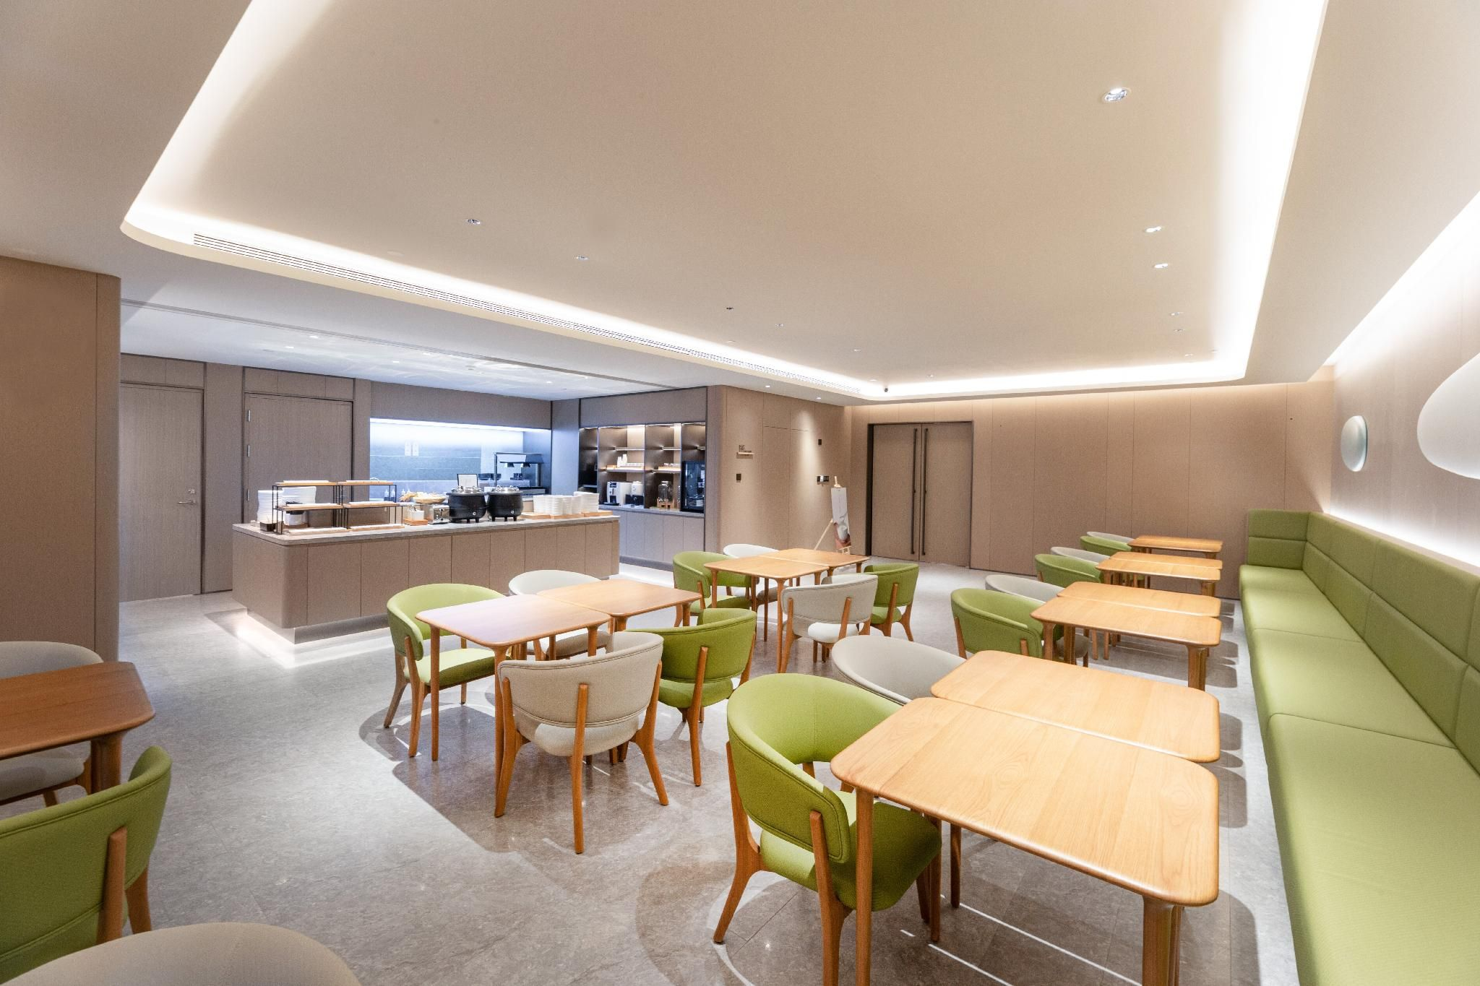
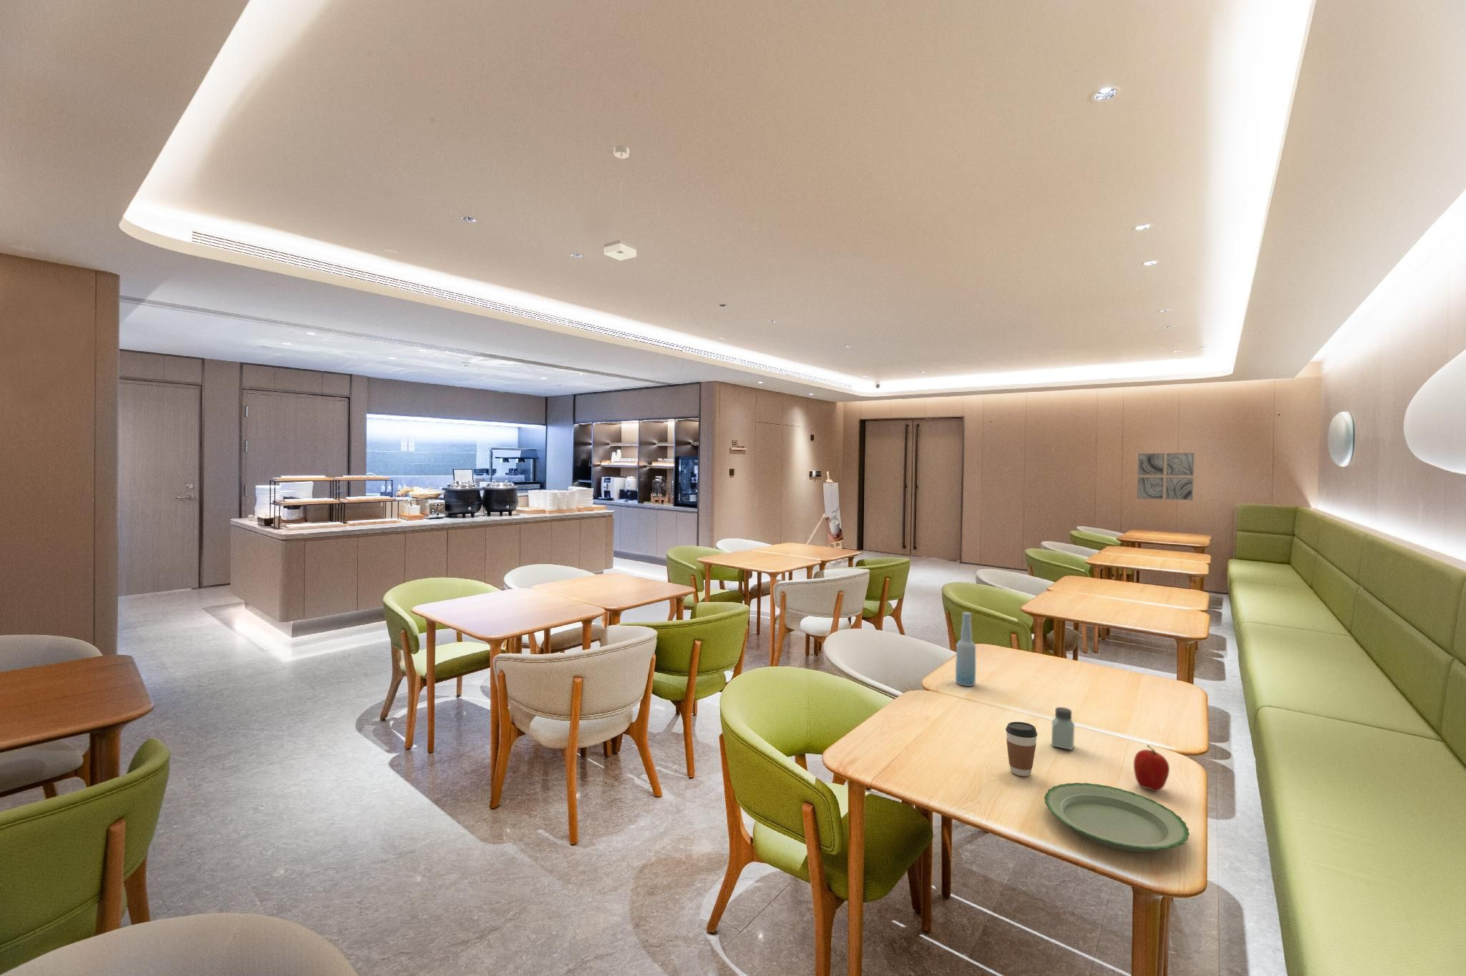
+ fruit [1134,744,1171,792]
+ bottle [955,611,977,687]
+ saltshaker [1051,707,1075,751]
+ wall art [1136,452,1195,501]
+ pendant lamp [604,145,637,261]
+ plate [1044,782,1189,852]
+ coffee cup [1005,721,1038,778]
